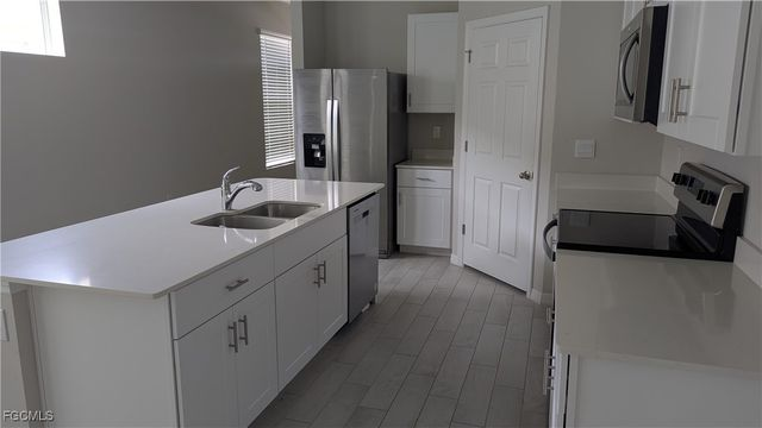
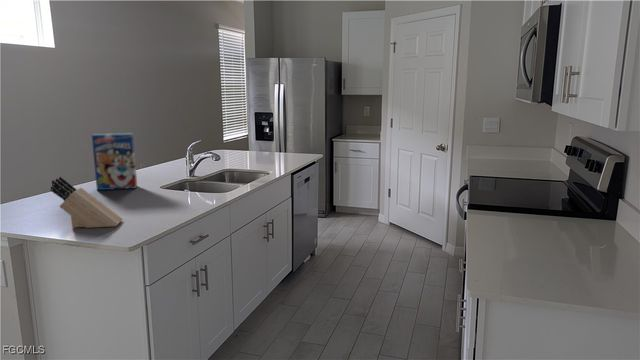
+ knife block [50,175,124,229]
+ cereal box [91,132,138,191]
